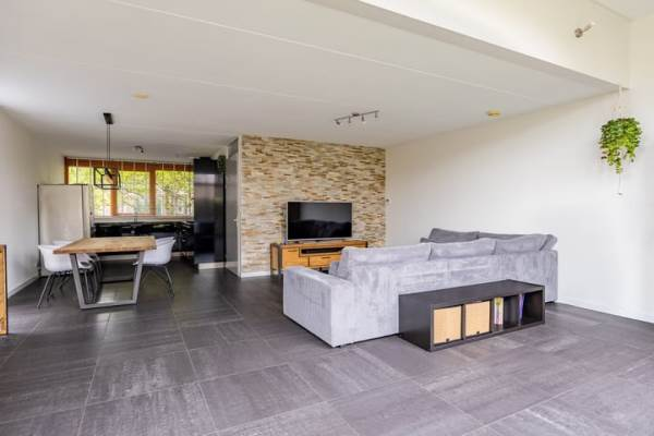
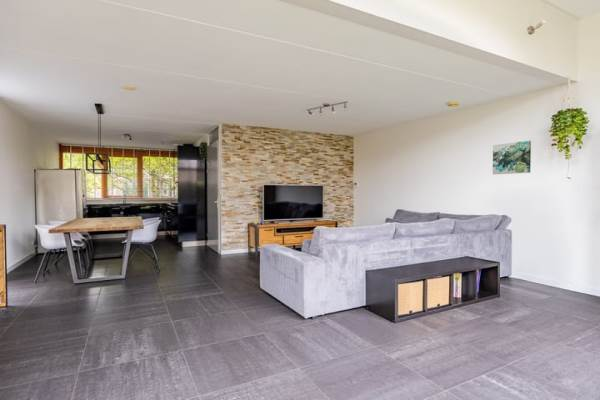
+ wall art [492,140,532,175]
